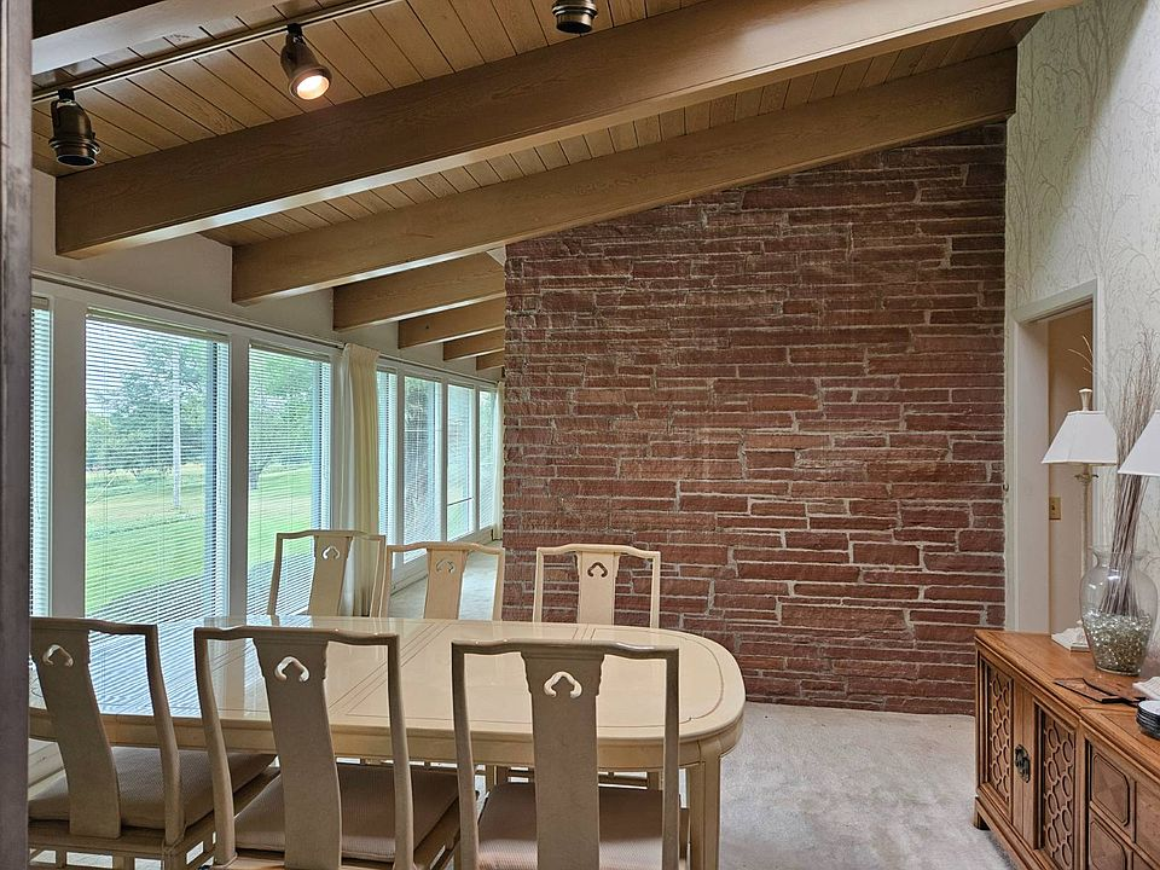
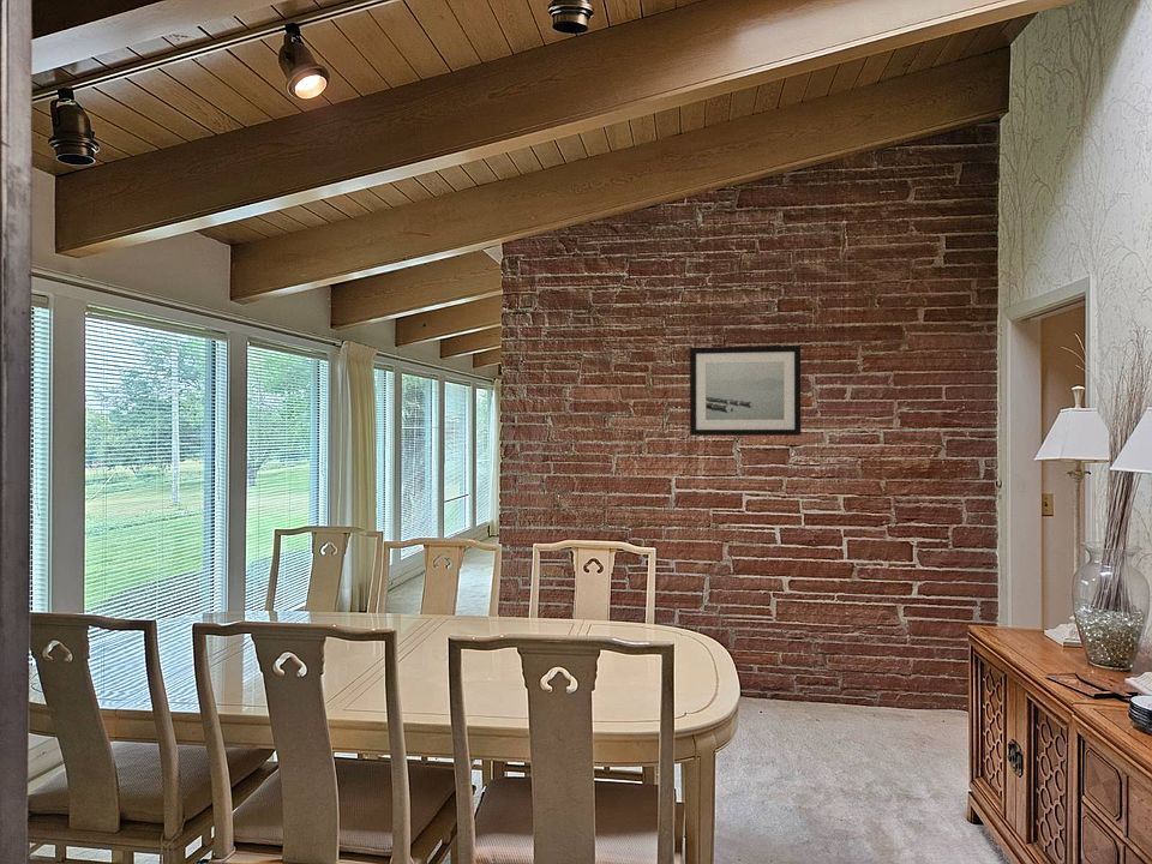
+ wall art [689,344,802,437]
